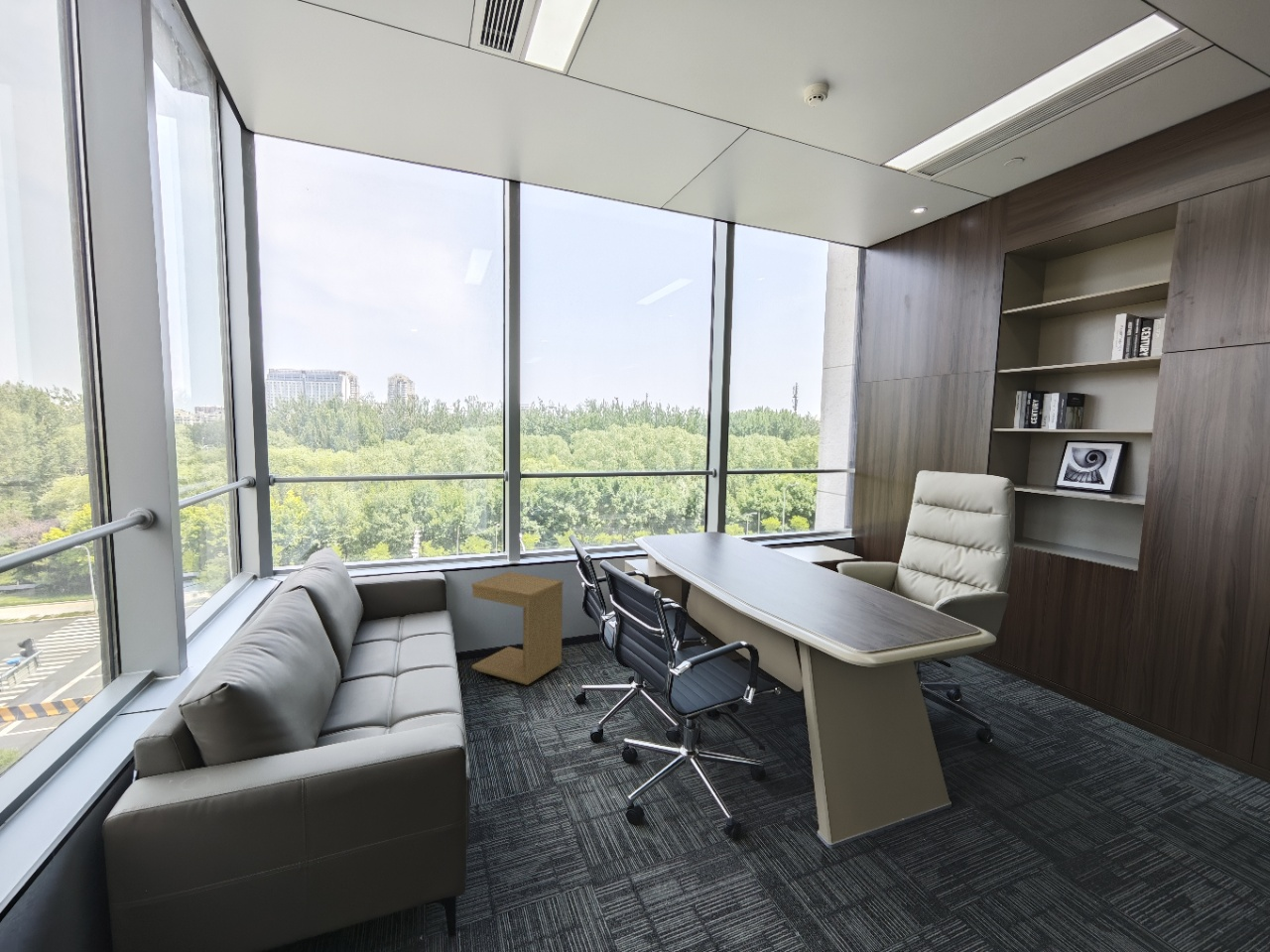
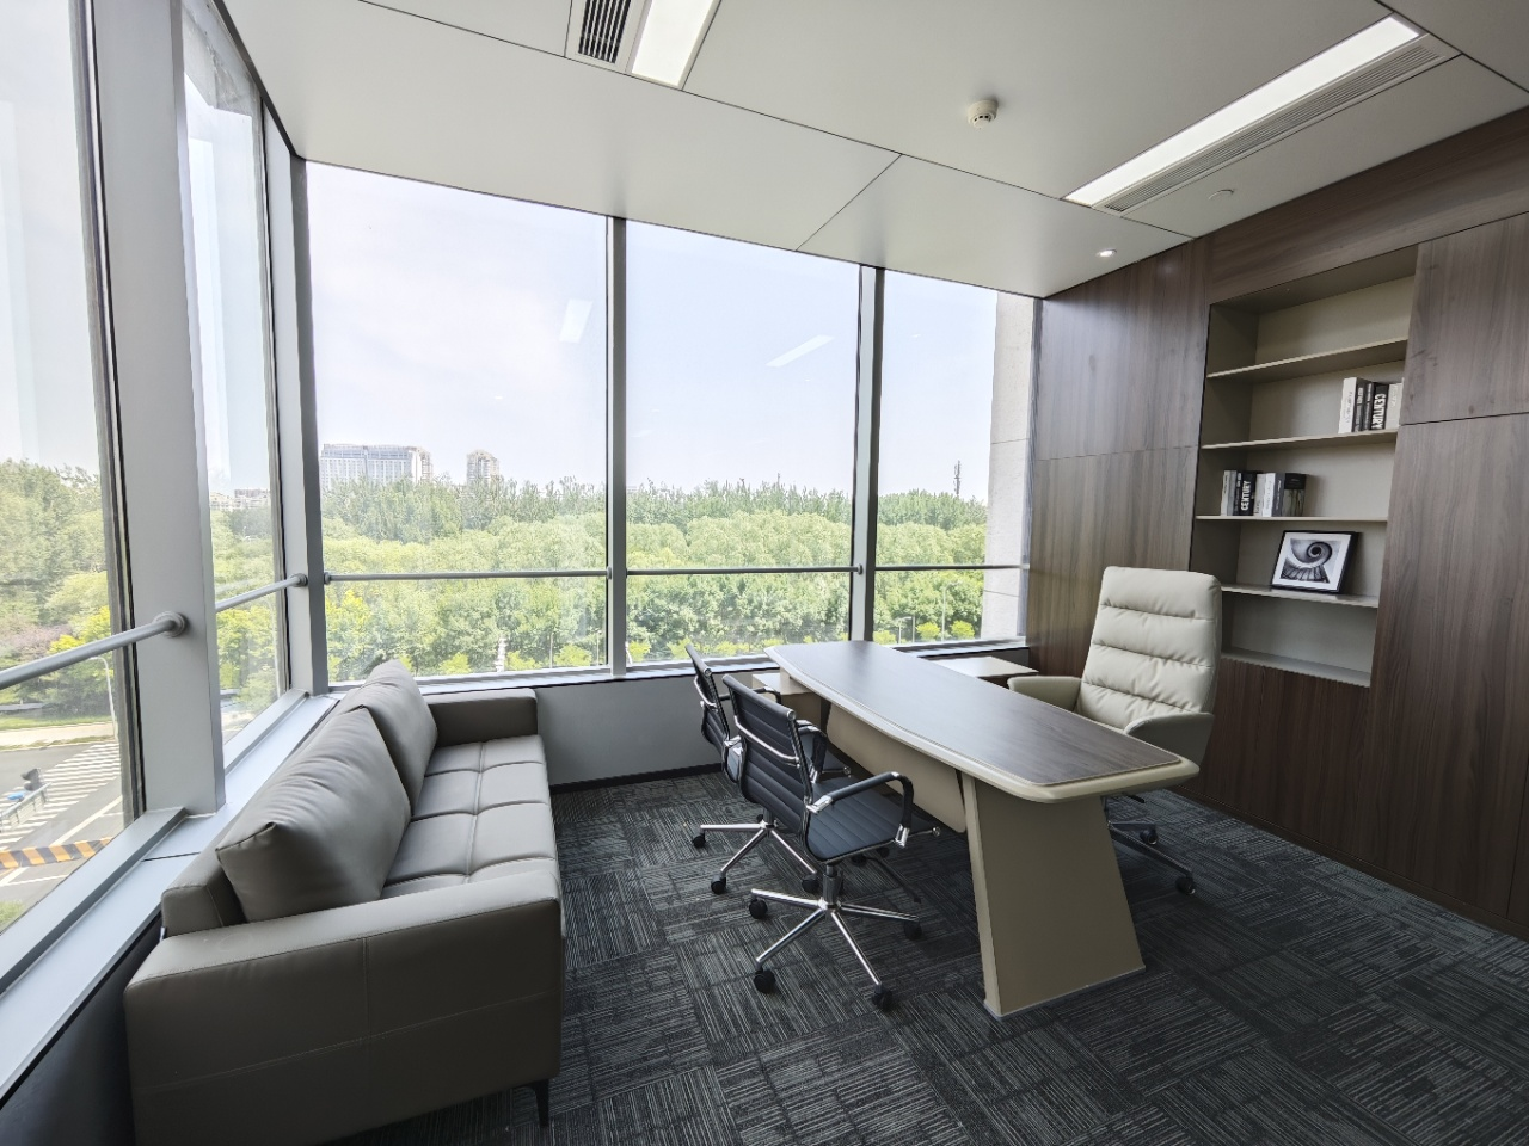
- side table [470,571,564,686]
